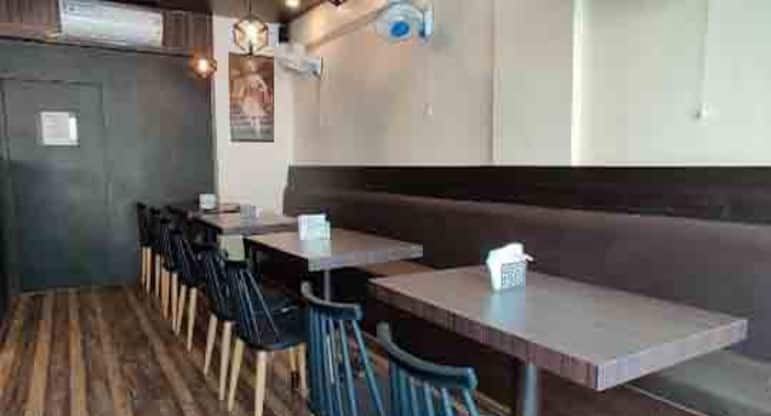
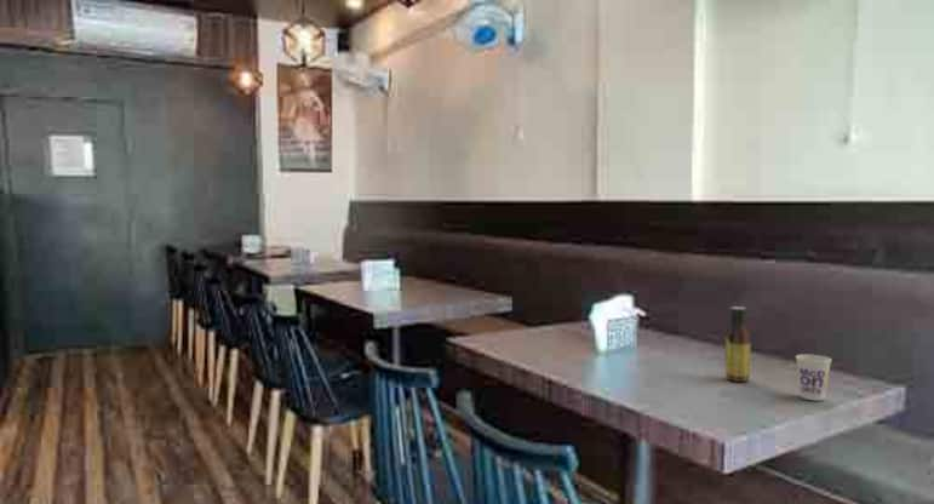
+ cup [795,354,833,402]
+ sauce bottle [724,305,751,383]
